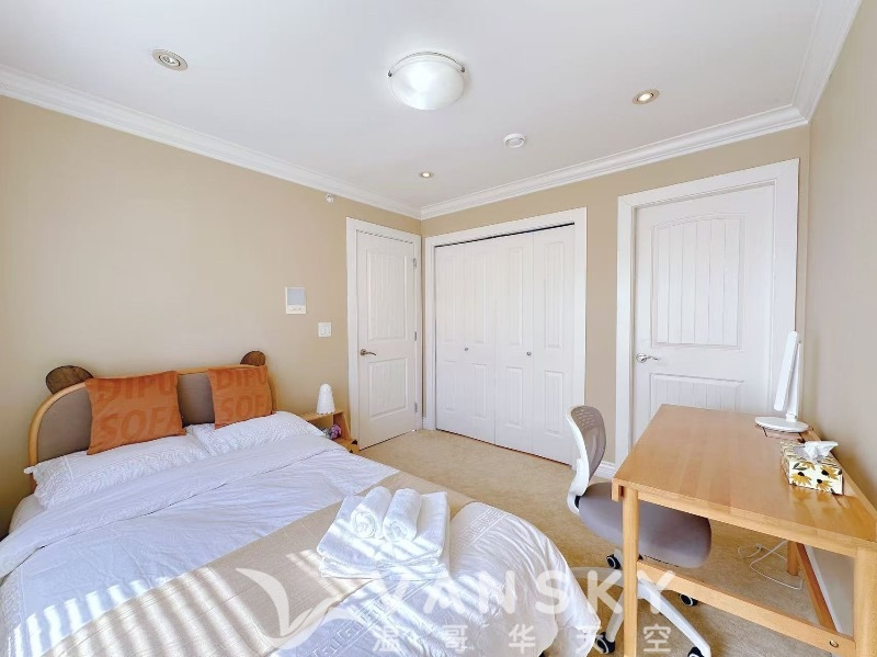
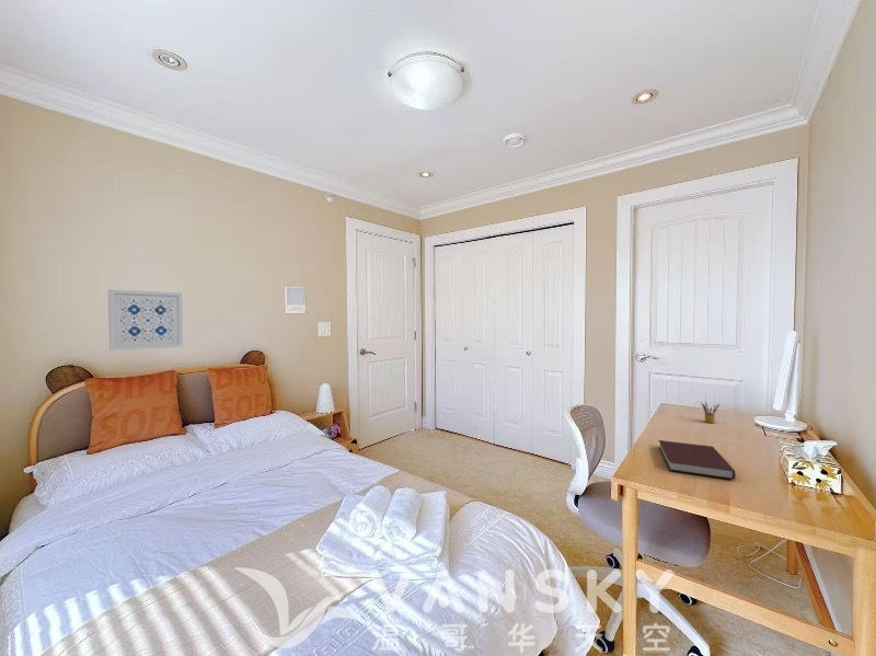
+ pencil box [700,400,721,424]
+ wall art [107,288,184,352]
+ notebook [658,439,737,481]
